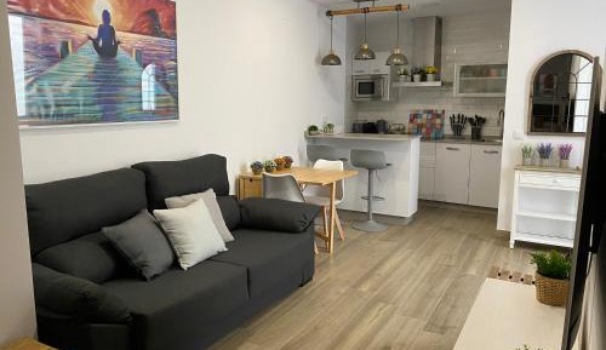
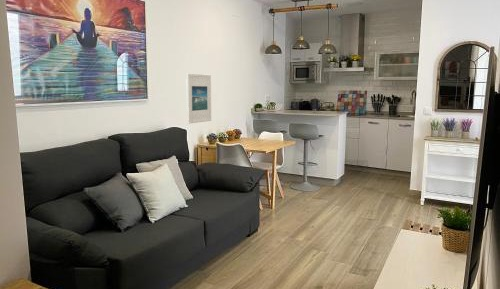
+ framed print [185,73,212,125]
